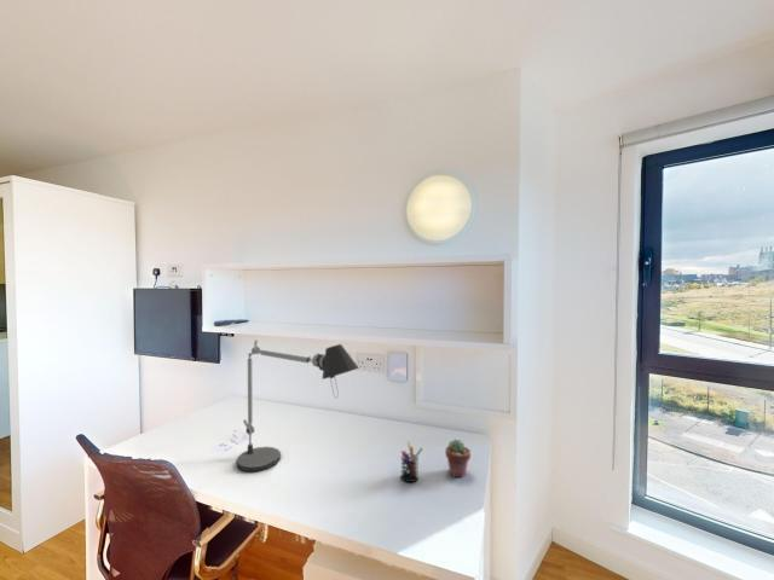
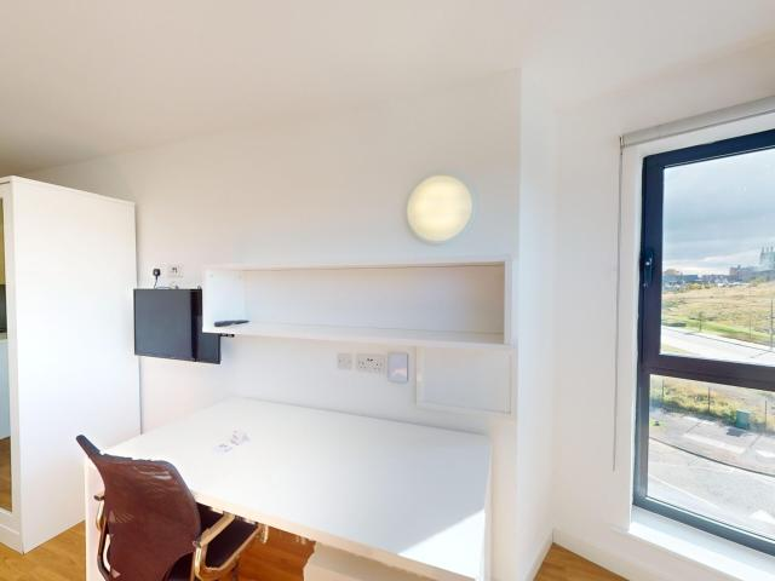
- desk lamp [235,338,360,472]
- potted succulent [444,437,472,478]
- pen holder [400,440,423,483]
